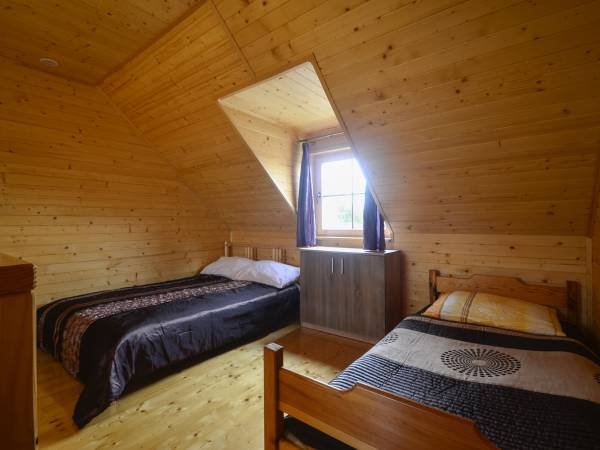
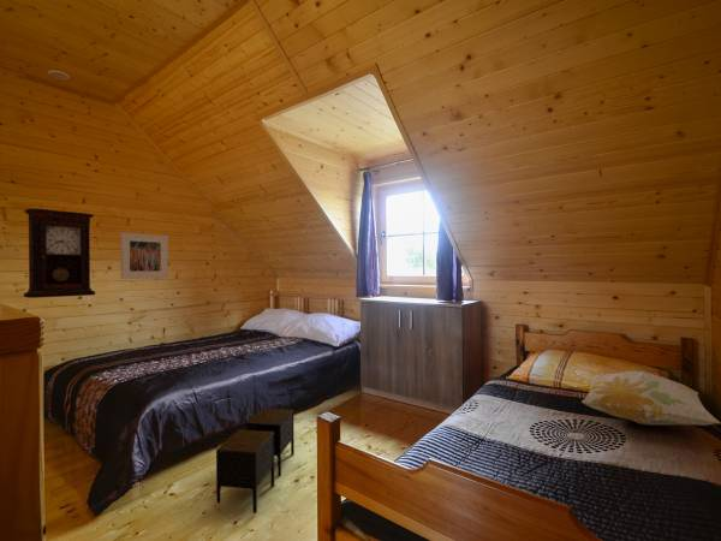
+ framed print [119,232,169,280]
+ decorative pillow [580,370,721,427]
+ nightstand [215,408,296,515]
+ pendulum clock [22,208,96,299]
